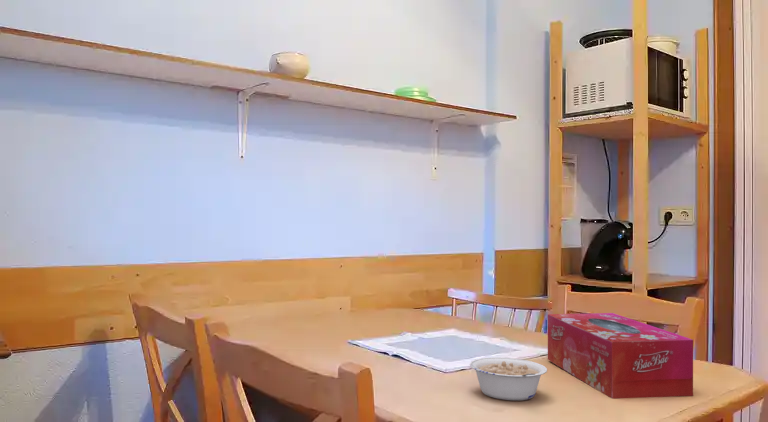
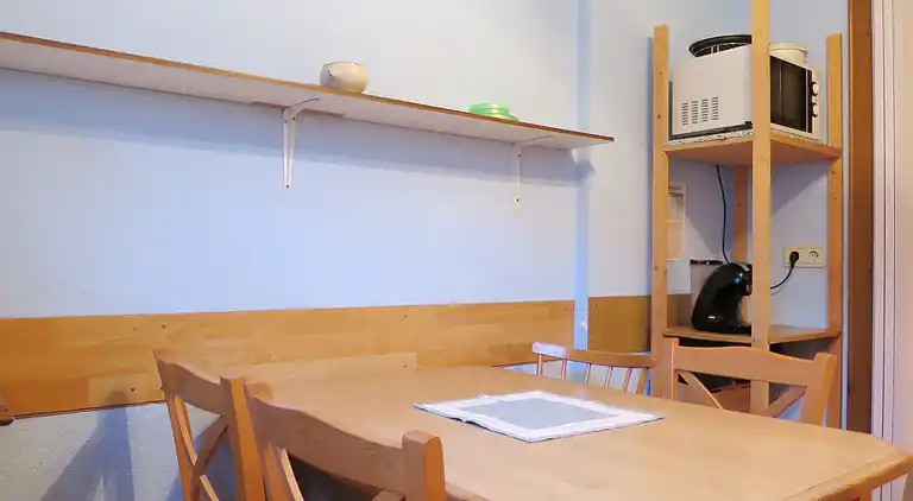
- tissue box [547,312,694,400]
- legume [469,357,548,401]
